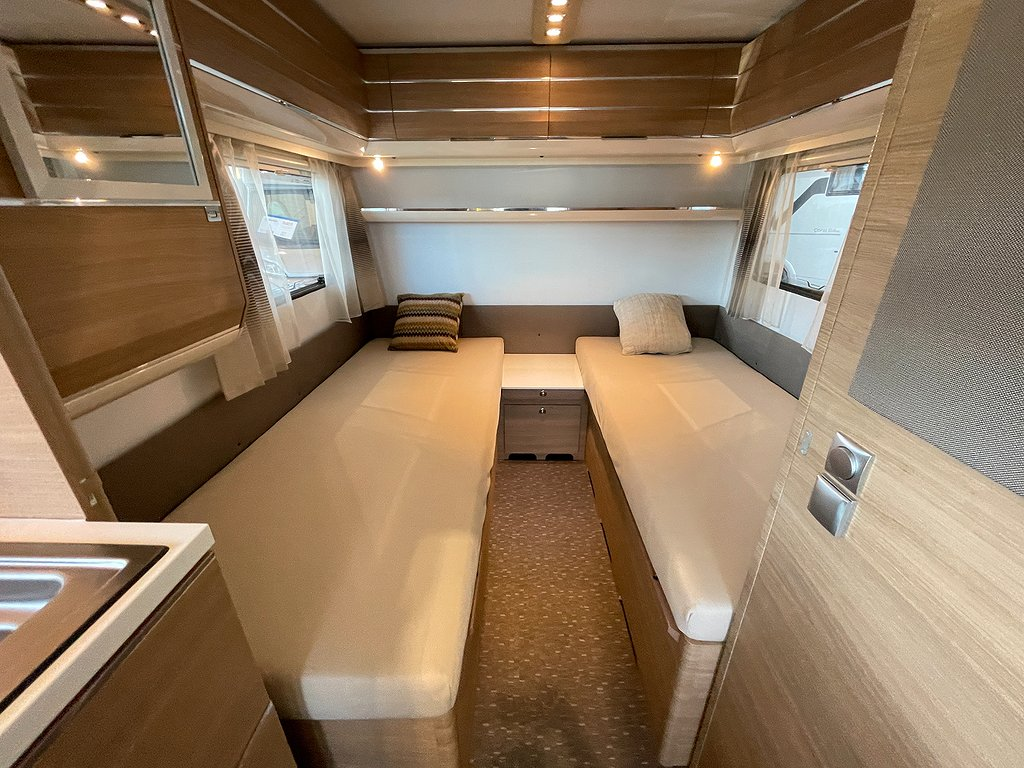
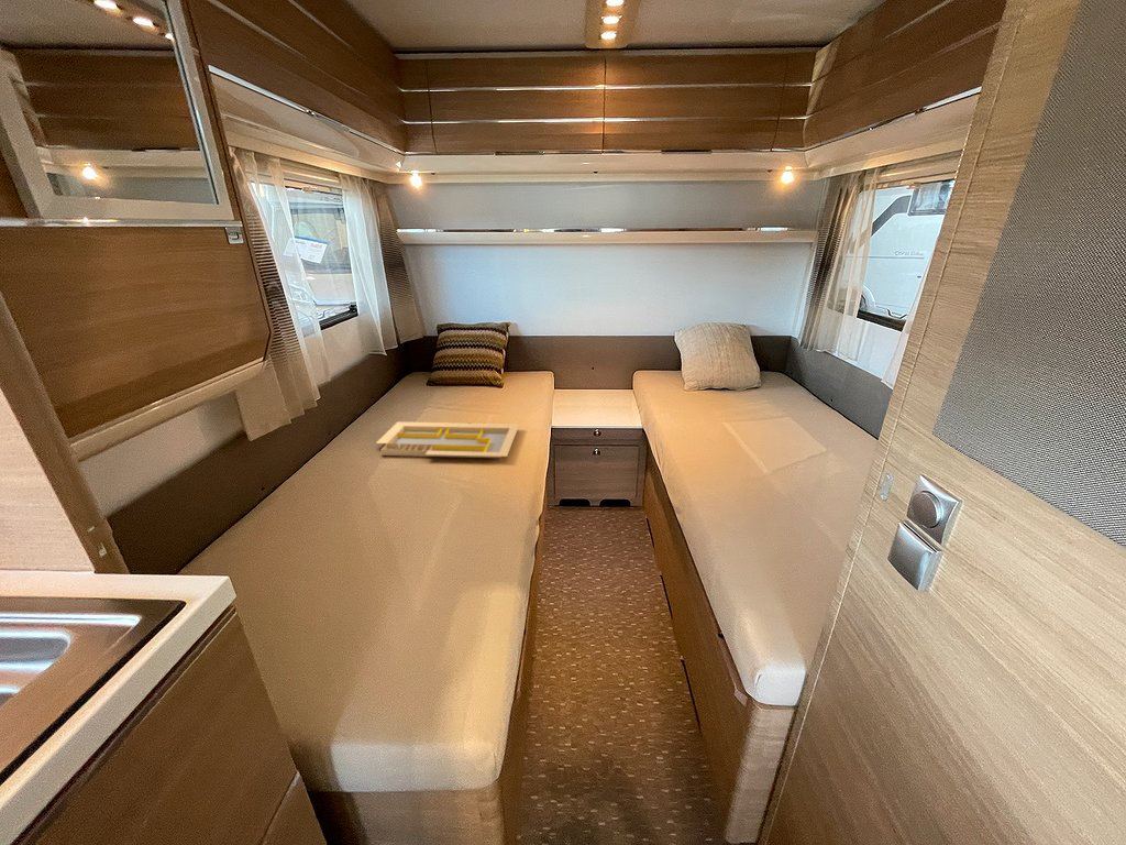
+ serving tray [375,420,520,459]
